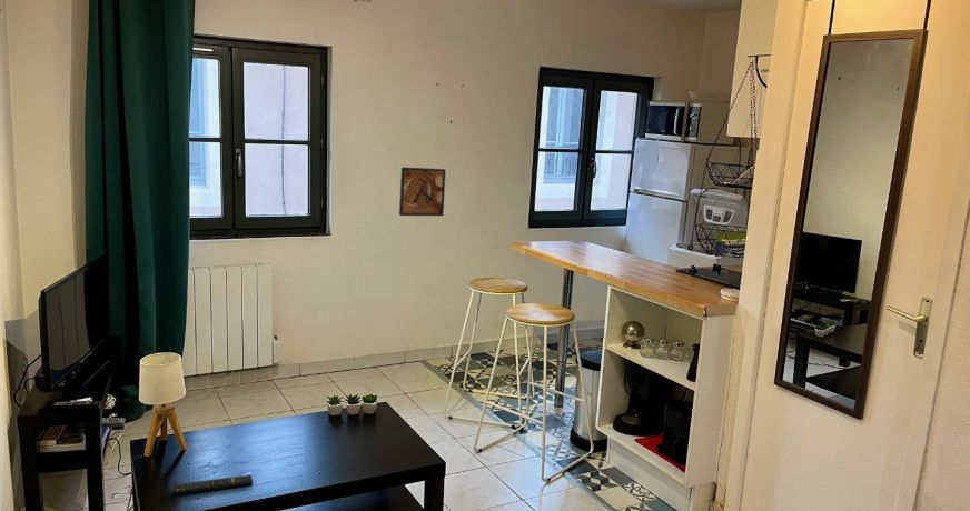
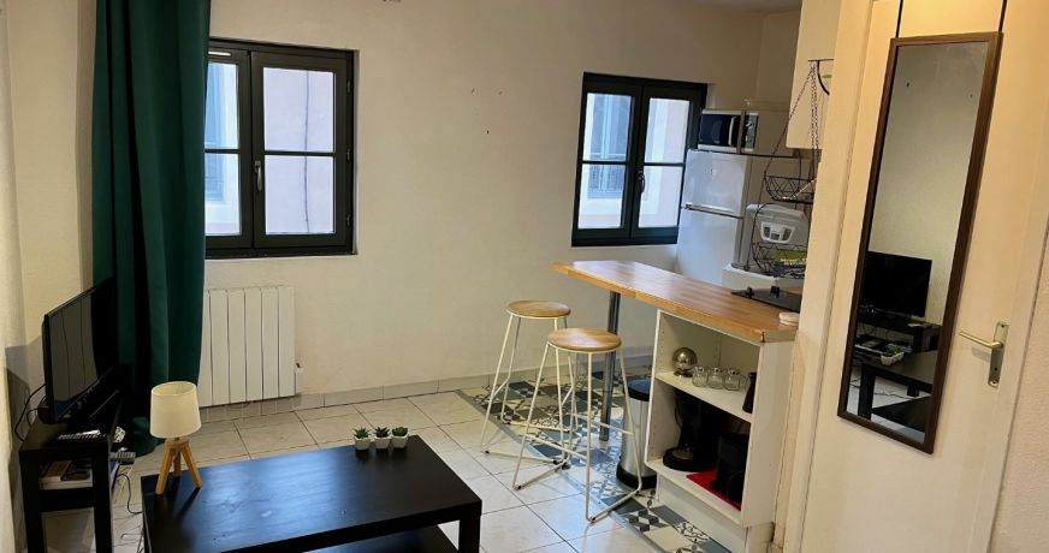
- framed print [398,167,447,217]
- remote control [171,473,254,495]
